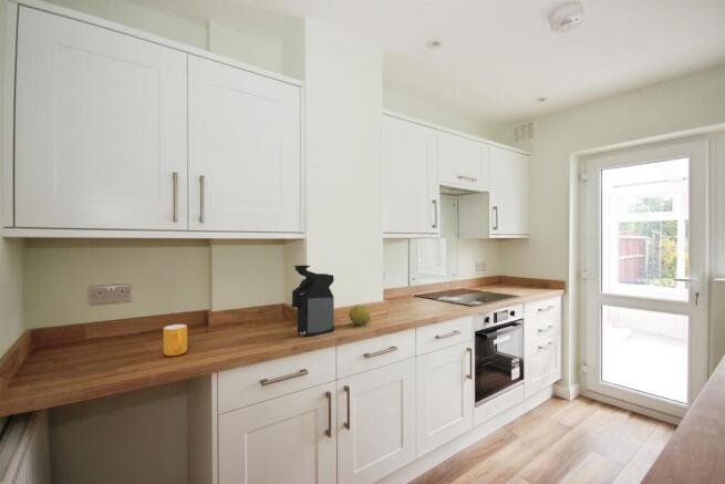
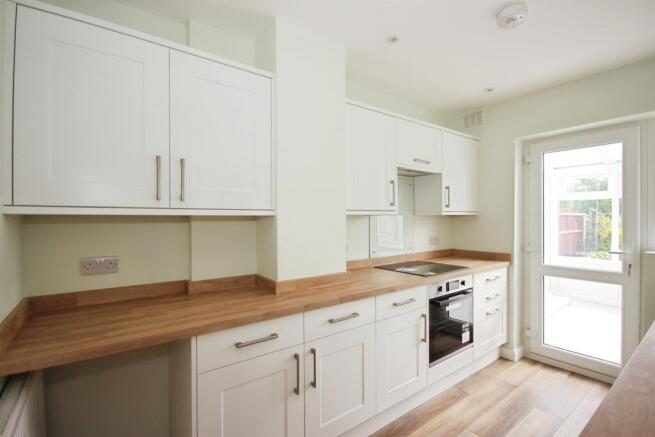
- mug [163,323,188,357]
- fruit [348,303,372,327]
- coffee maker [290,264,335,338]
